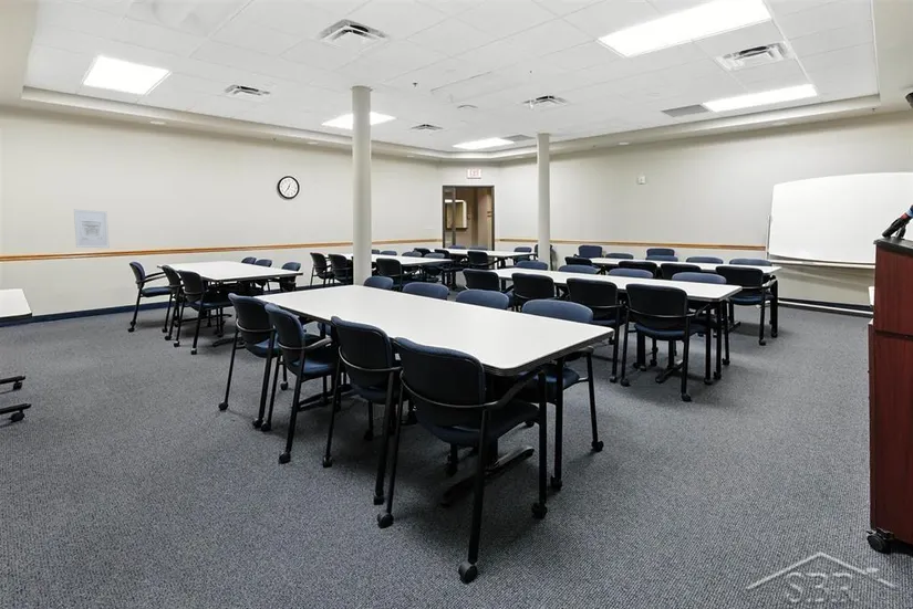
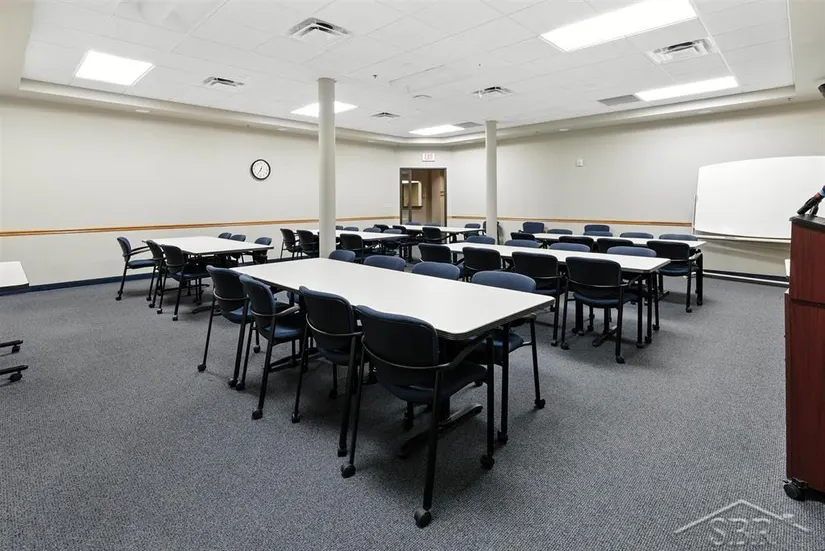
- wall art [73,209,111,249]
